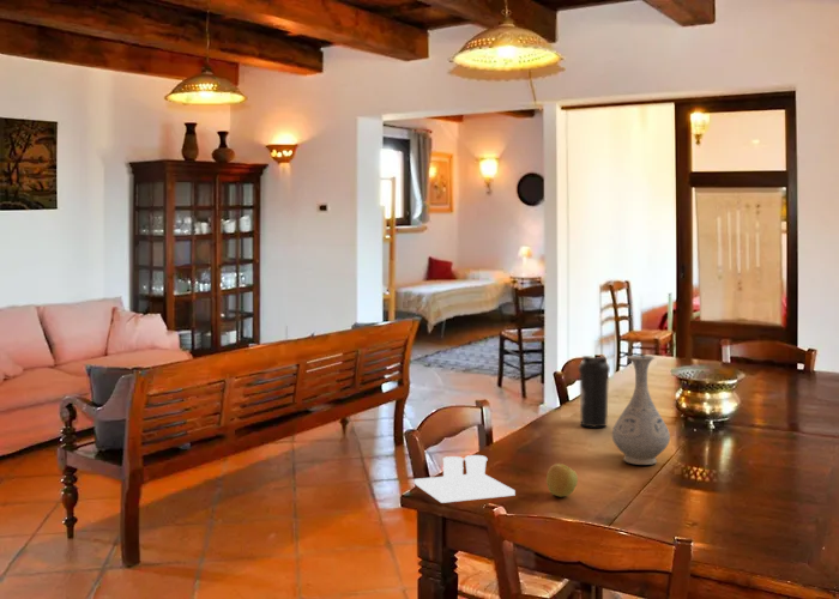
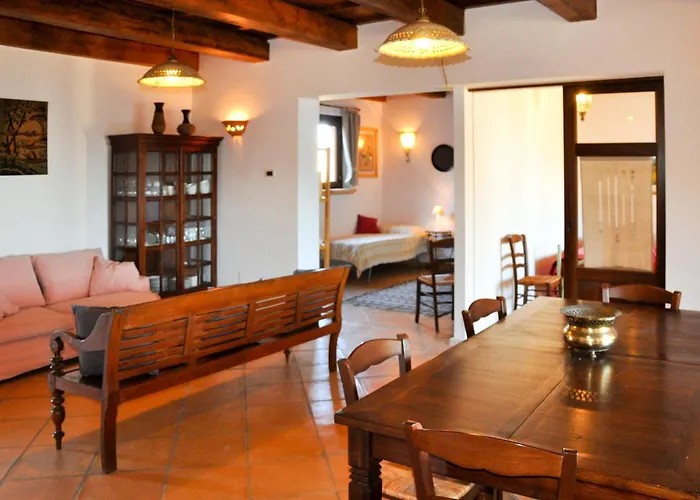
- salt and pepper shaker set [414,454,517,504]
- apple [545,462,579,498]
- vase [611,355,671,466]
- water bottle [578,355,611,429]
